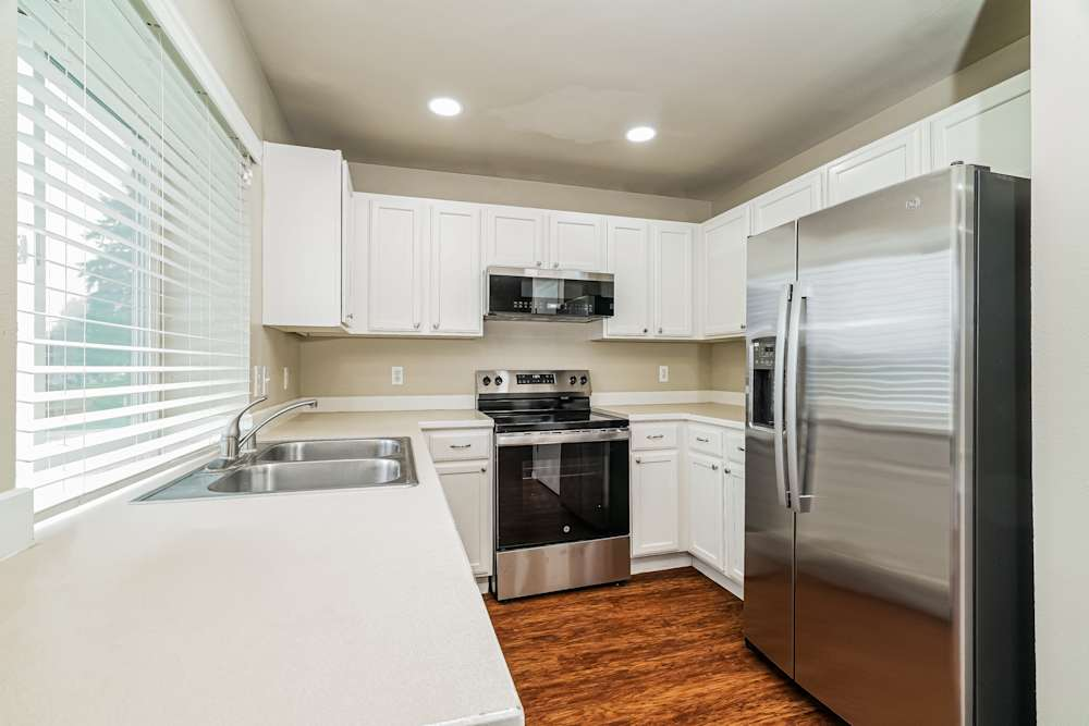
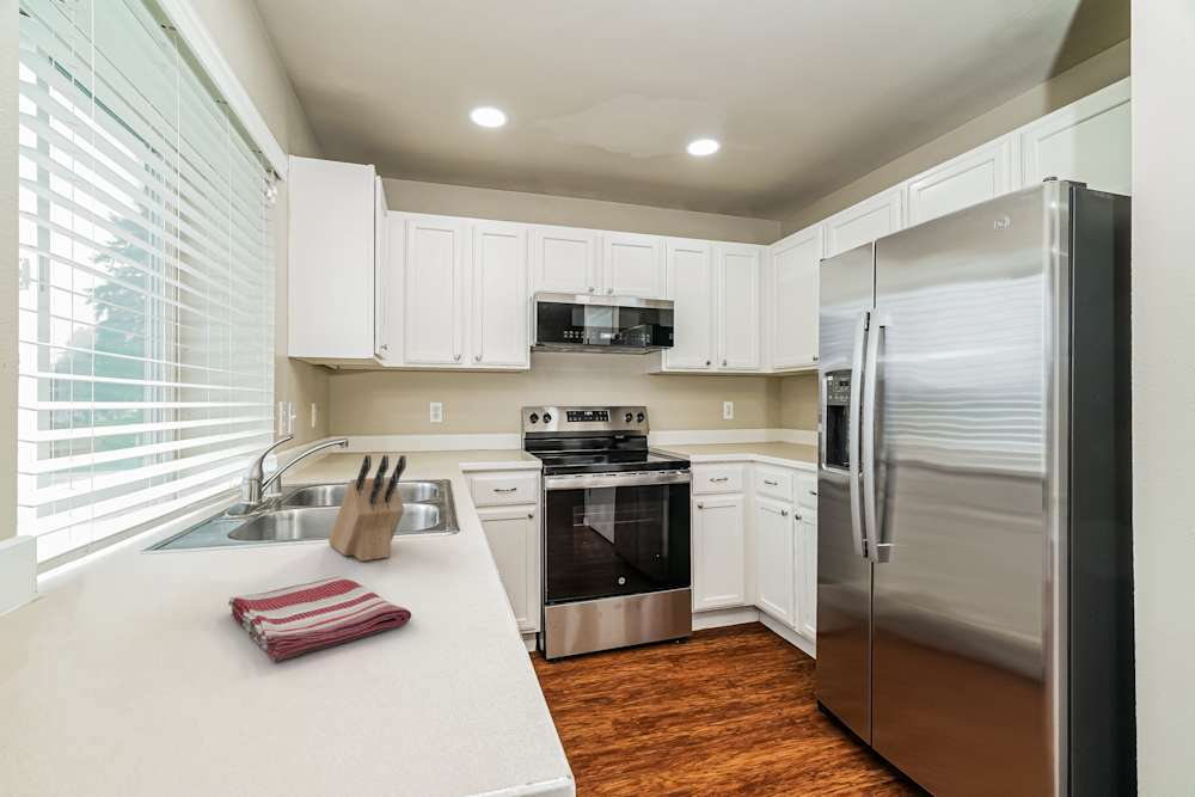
+ dish towel [227,576,412,663]
+ knife block [327,454,407,563]
